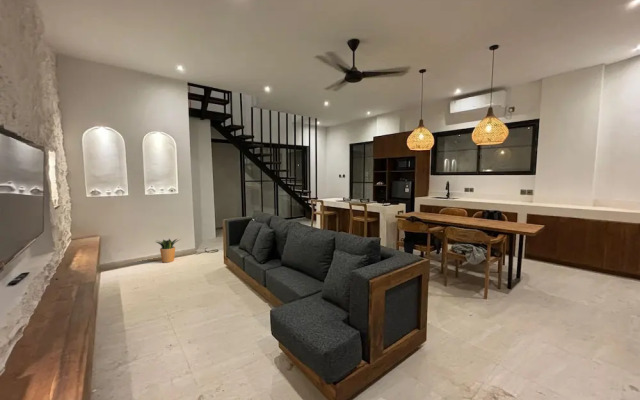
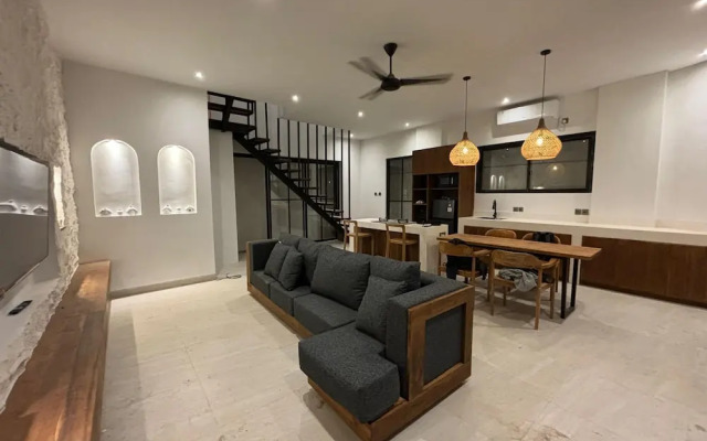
- potted plant [156,238,182,264]
